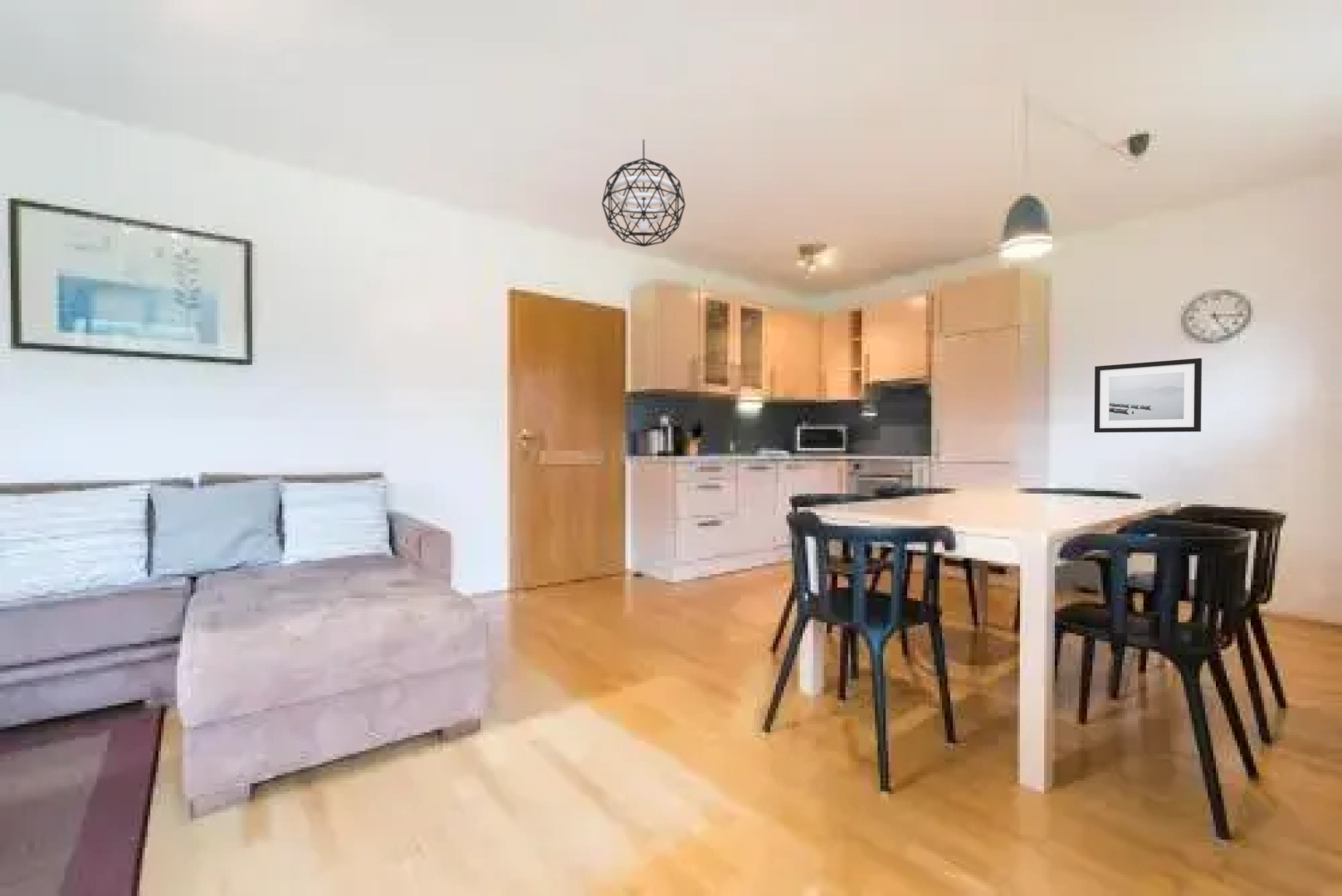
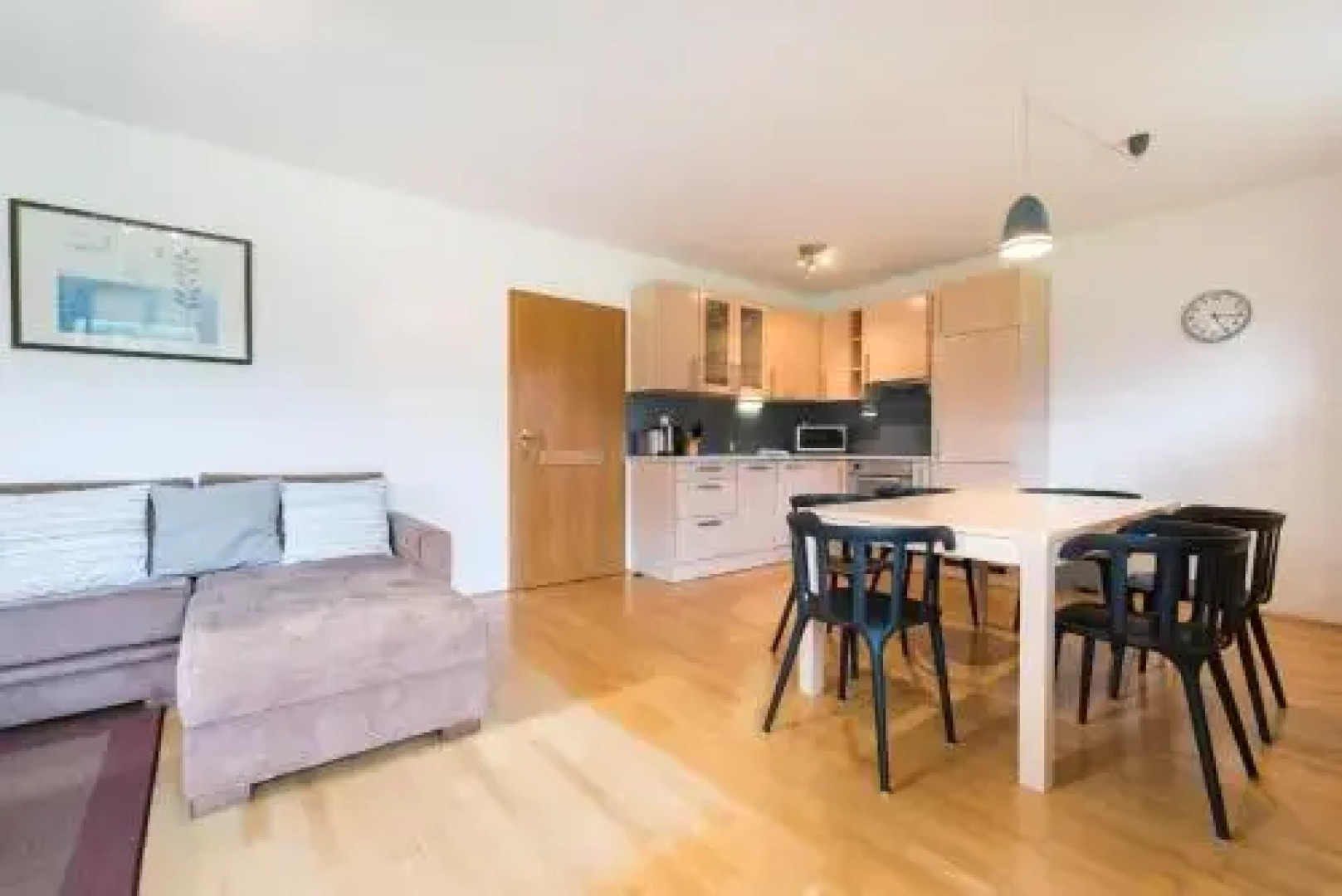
- pendant light [601,139,686,247]
- wall art [1094,358,1203,433]
